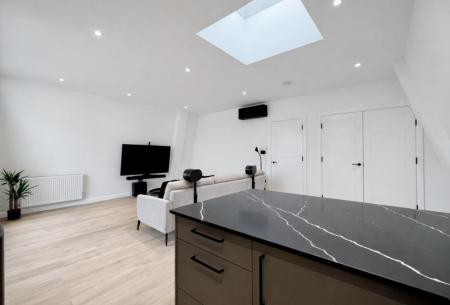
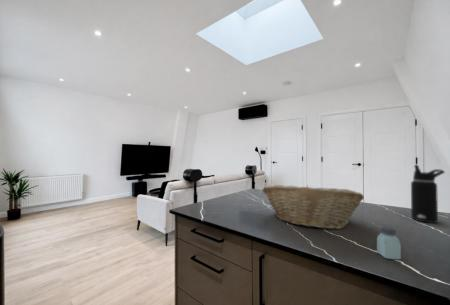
+ saltshaker [376,225,402,260]
+ water bottle [410,164,446,224]
+ fruit basket [262,184,365,230]
